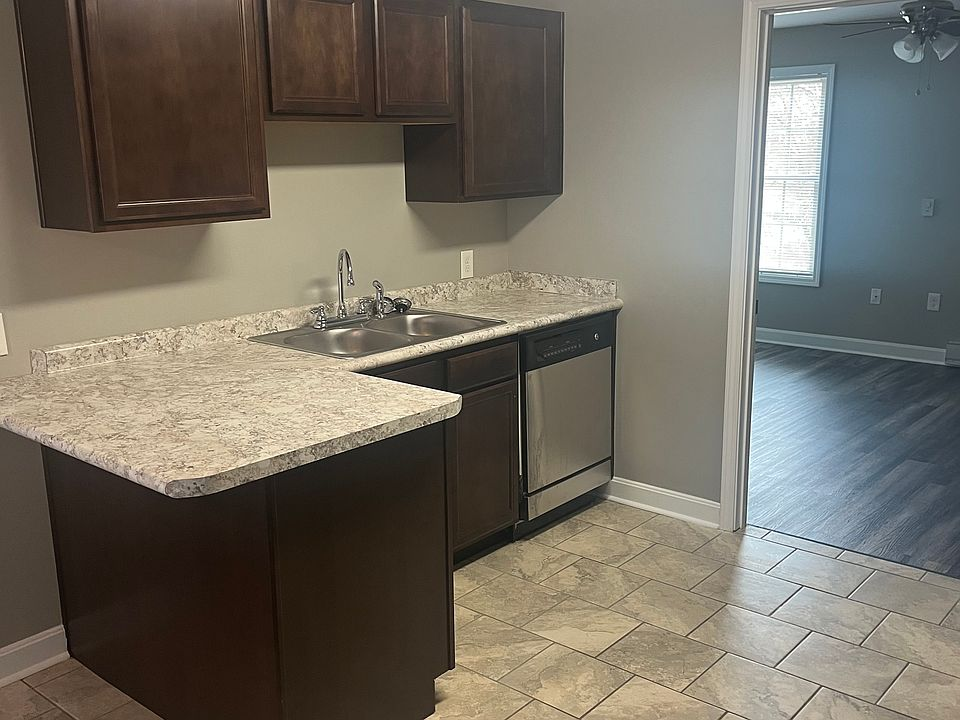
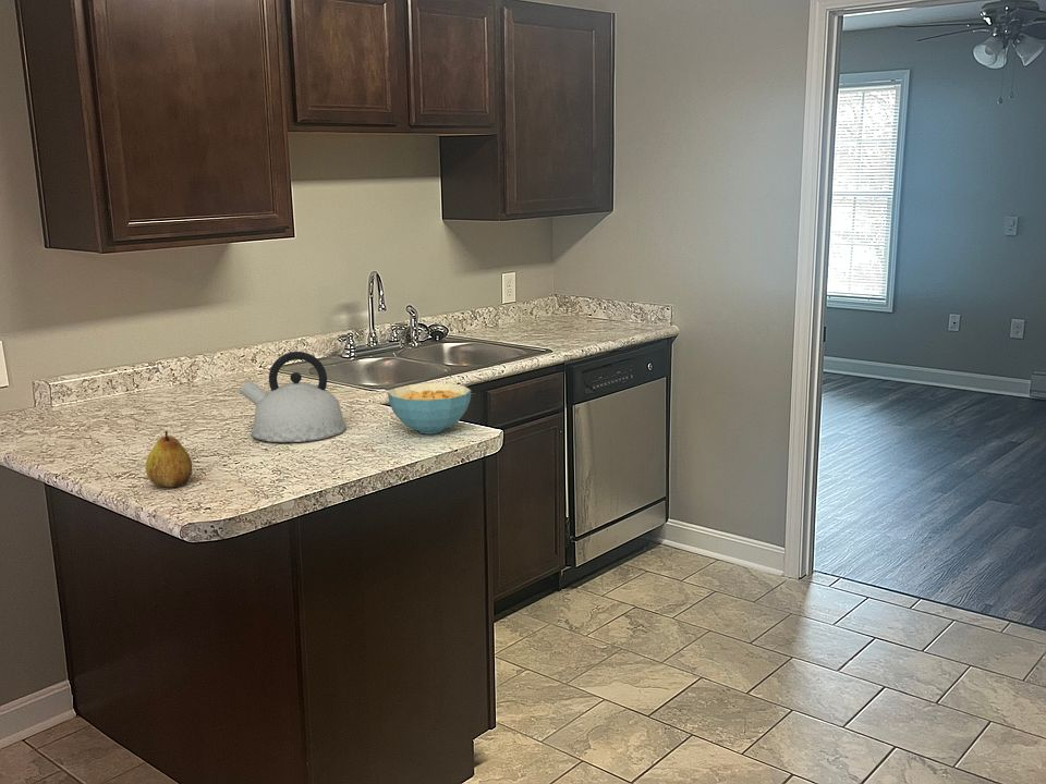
+ kettle [239,351,348,443]
+ fruit [145,430,193,488]
+ cereal bowl [387,382,472,434]
